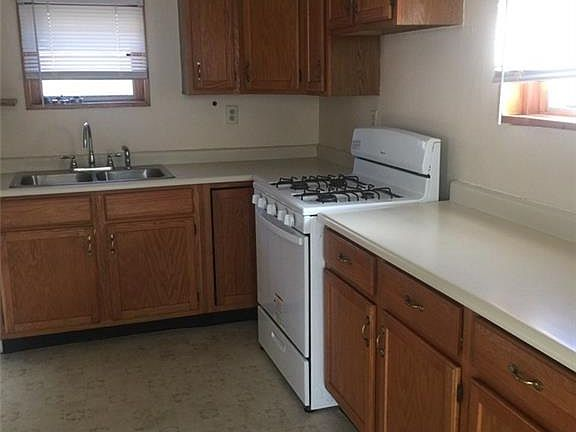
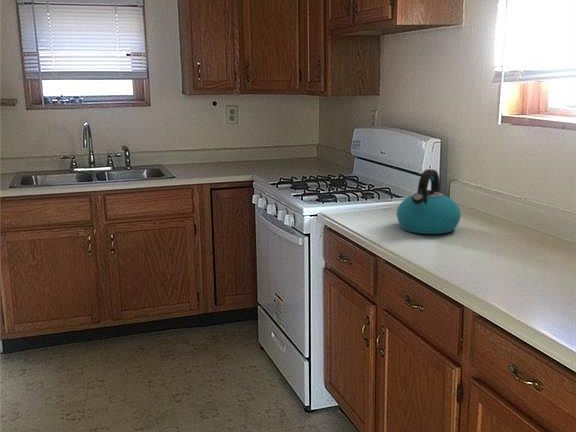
+ kettle [396,168,462,235]
